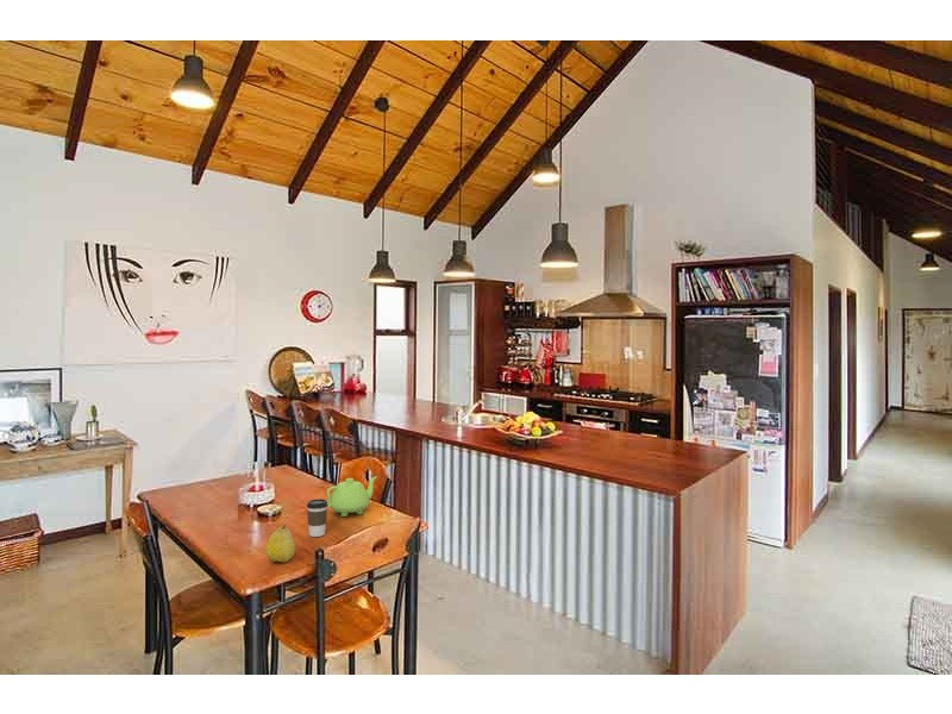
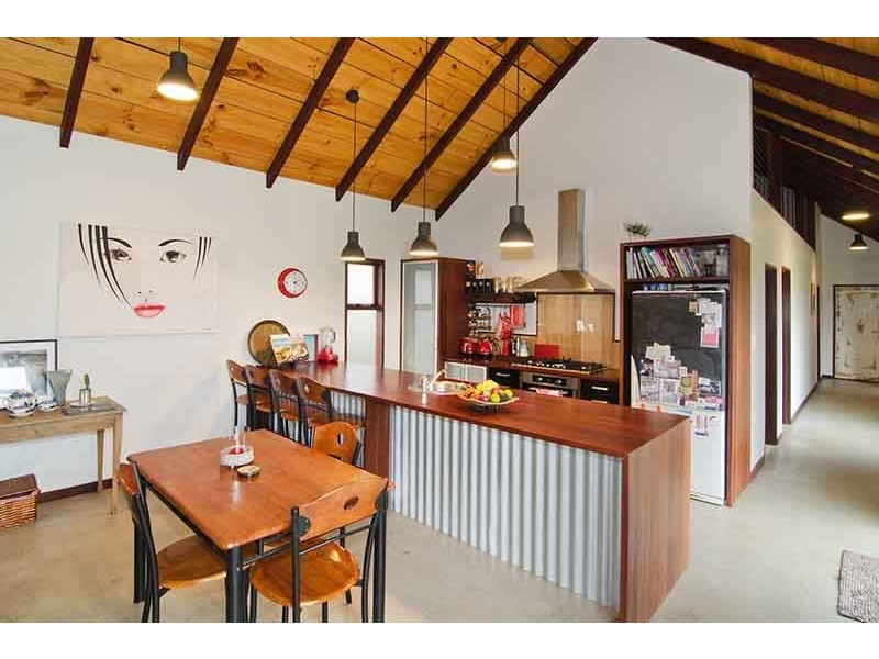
- teapot [326,475,378,518]
- fruit [264,522,296,564]
- coffee cup [306,497,330,538]
